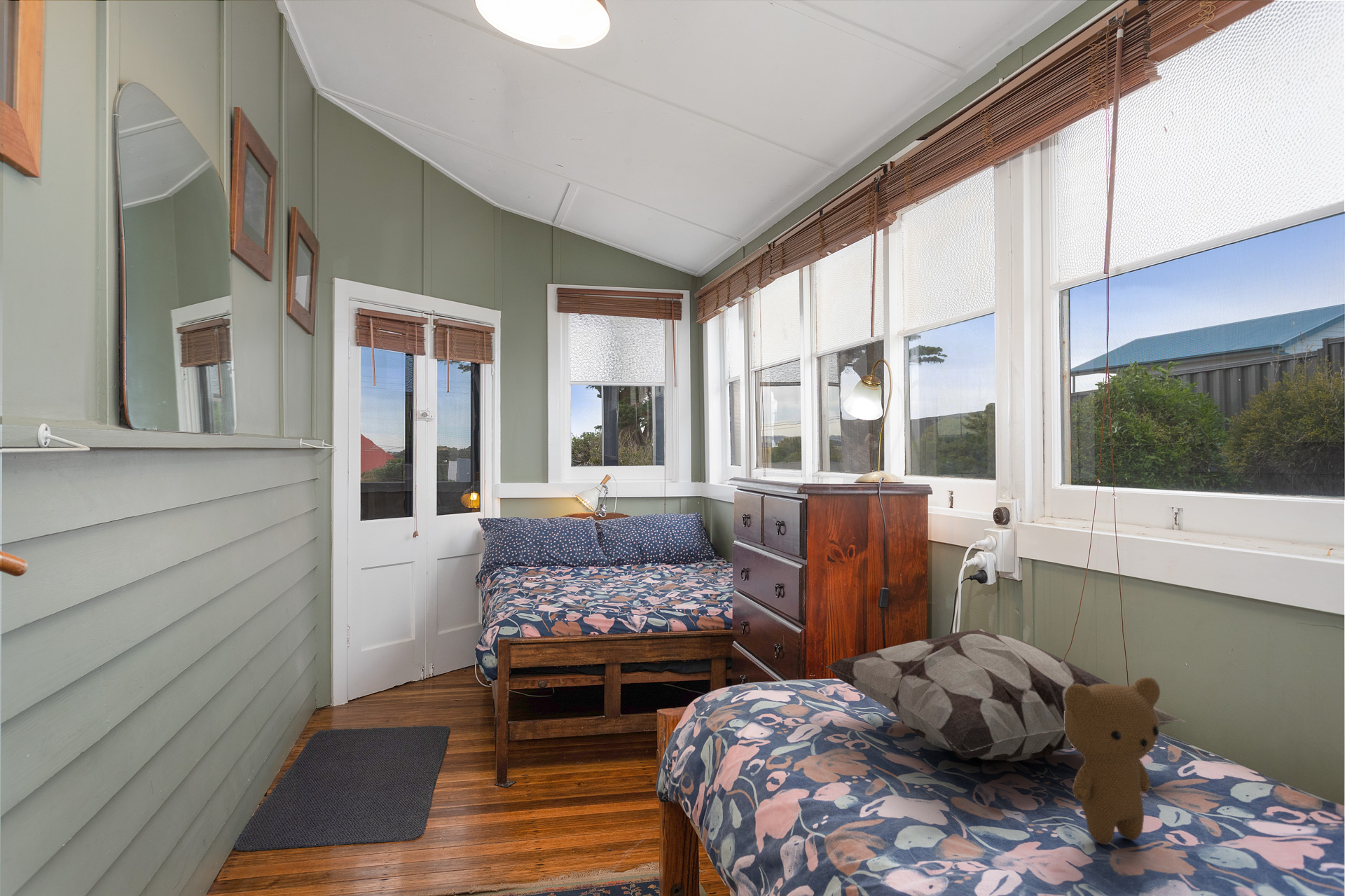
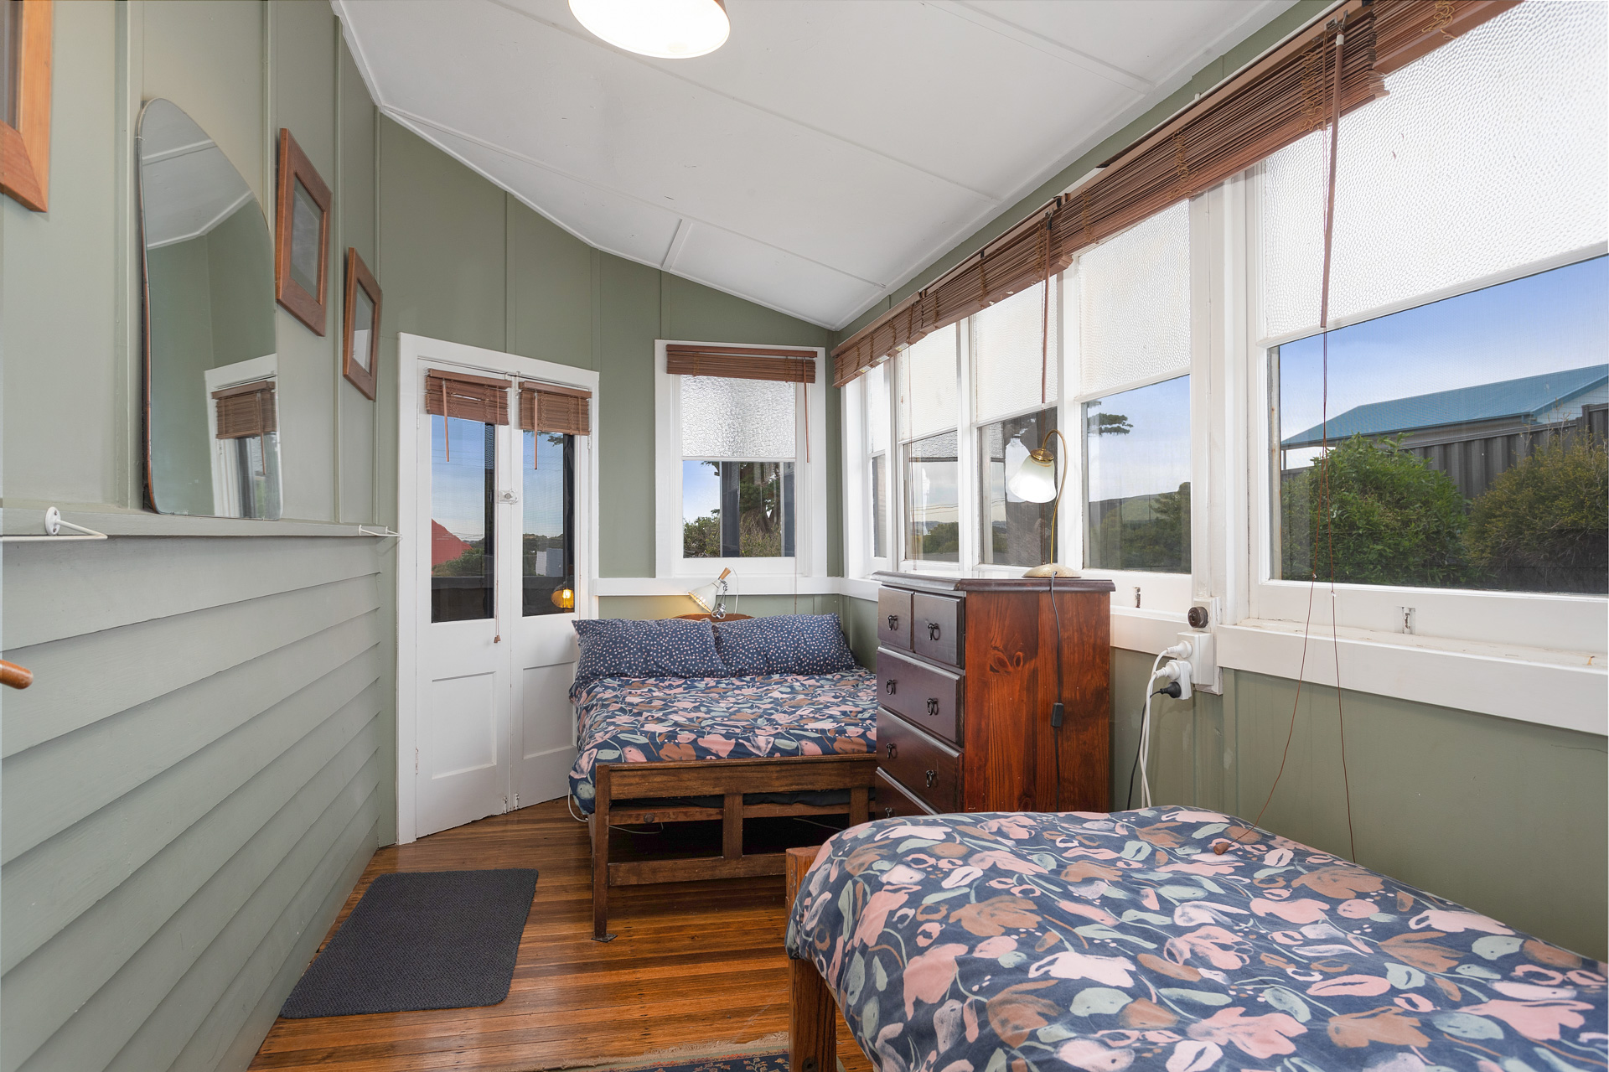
- decorative pillow [825,628,1186,762]
- teddy bear [1064,677,1161,846]
